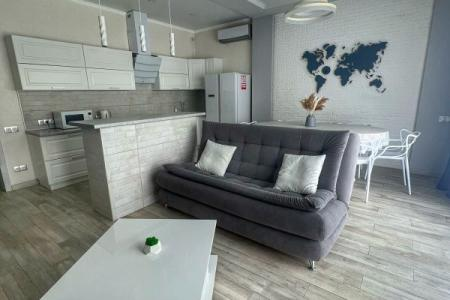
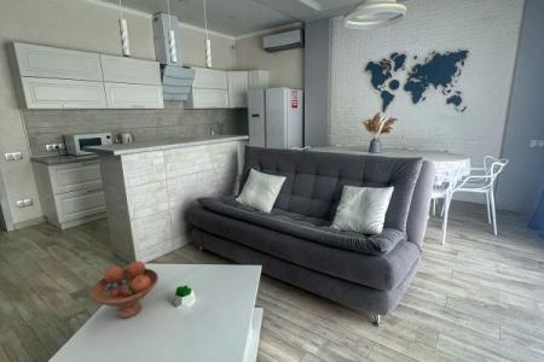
+ fruit bowl [89,261,160,319]
